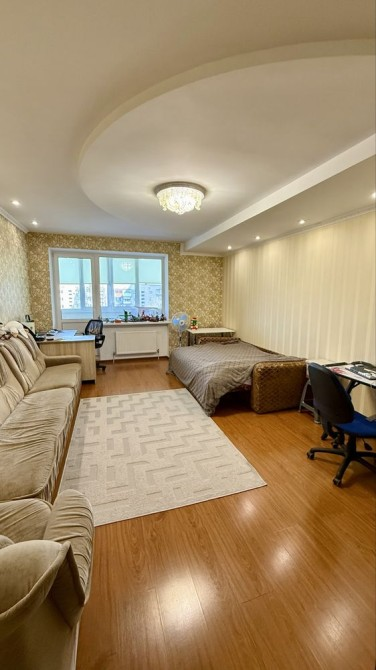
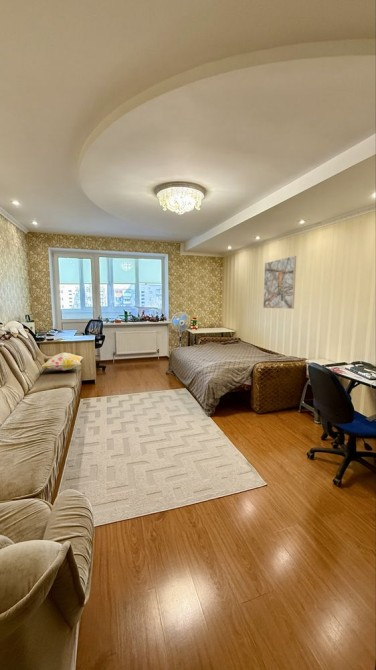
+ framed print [262,255,297,310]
+ decorative pillow [41,352,84,372]
